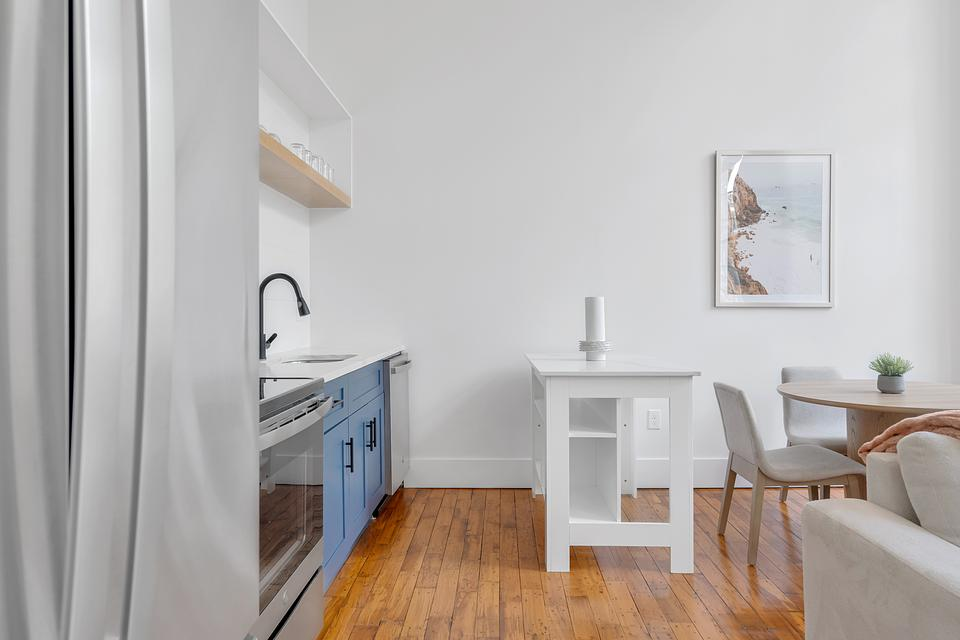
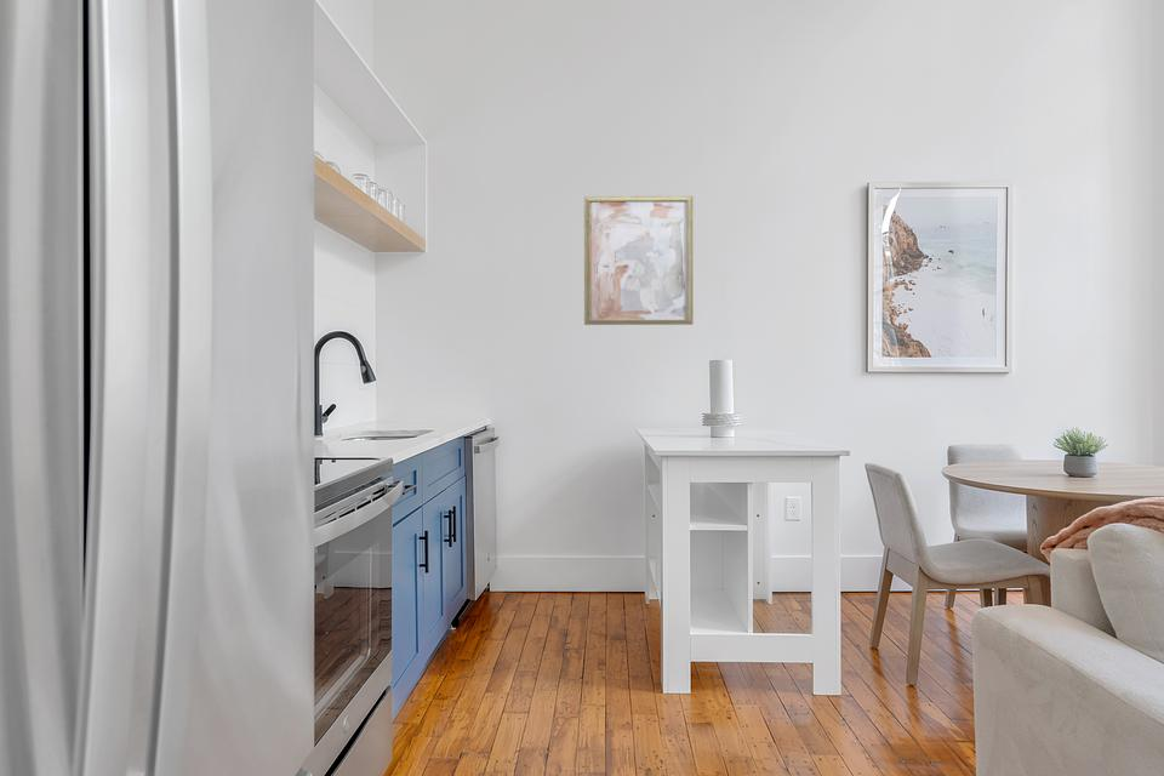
+ wall art [583,195,694,326]
